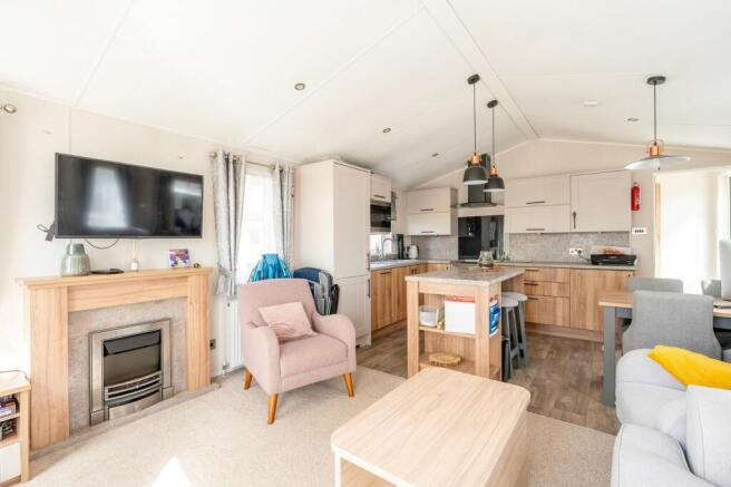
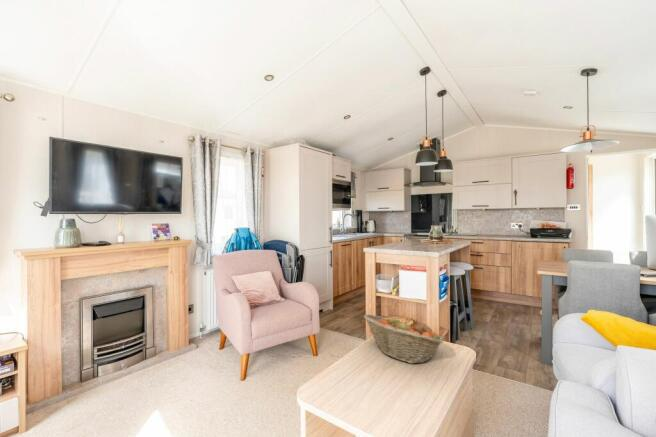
+ fruit basket [362,313,444,365]
